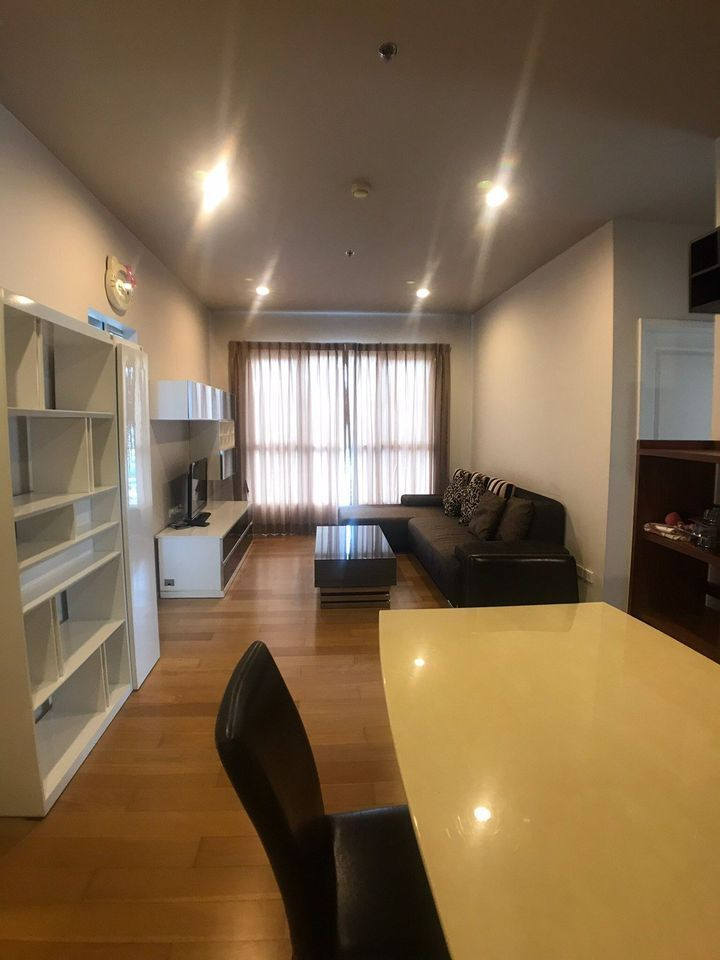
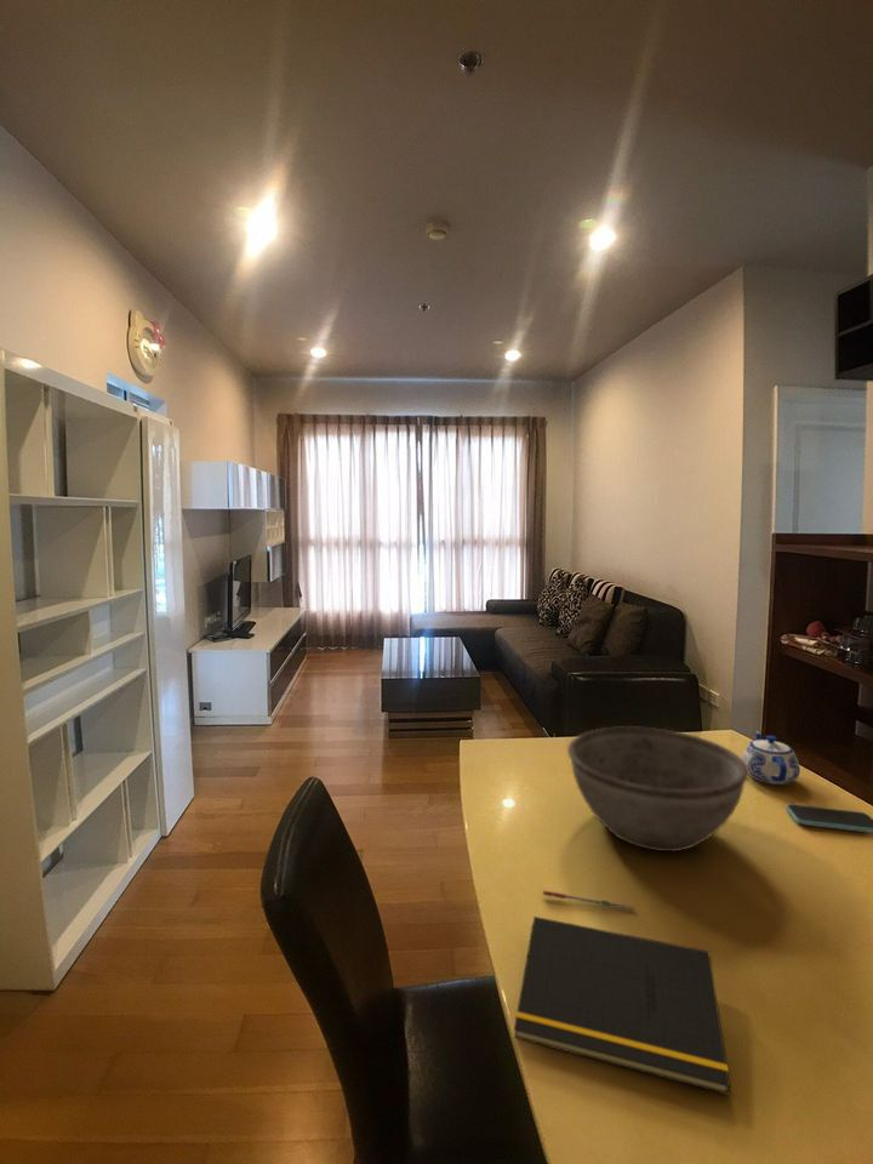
+ teapot [741,730,801,786]
+ bowl [566,725,749,852]
+ notepad [513,915,731,1096]
+ pen [542,889,635,912]
+ smartphone [786,803,873,834]
